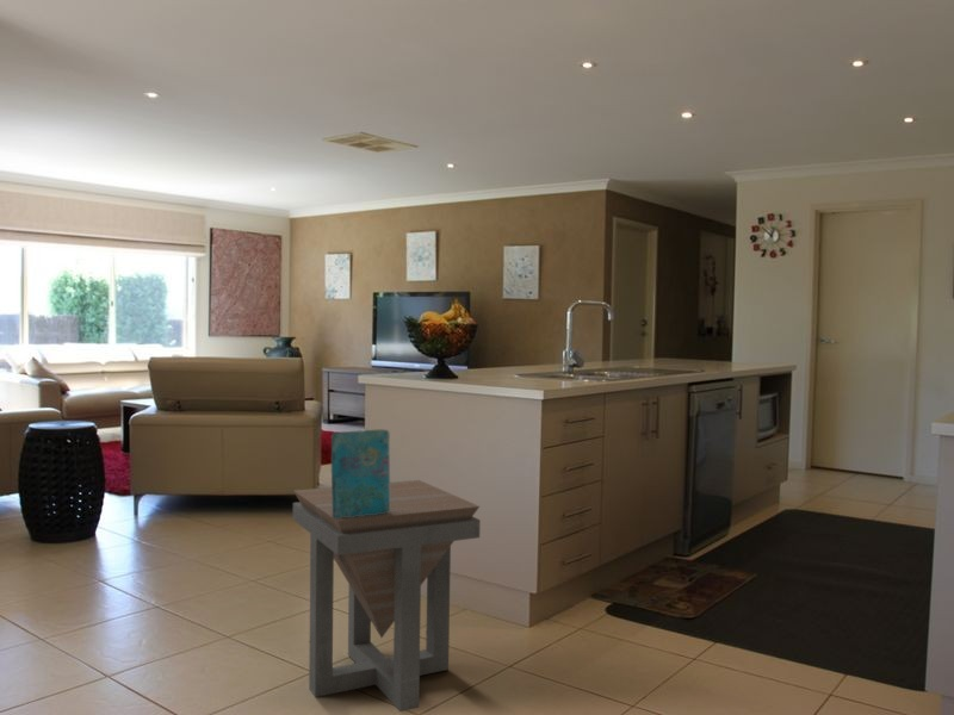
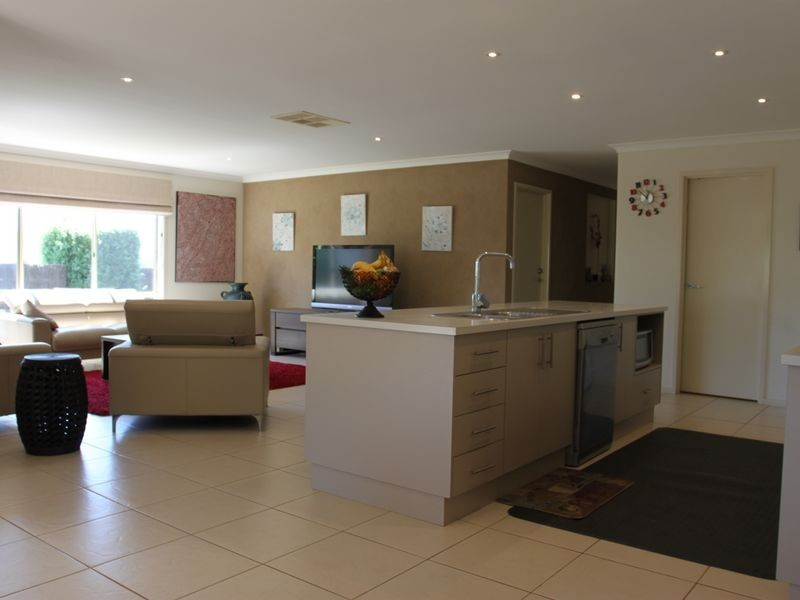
- side table [292,479,482,713]
- cover [330,428,391,518]
